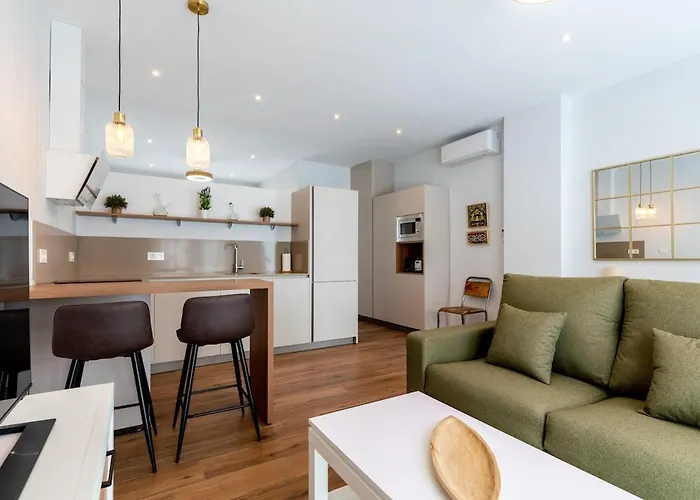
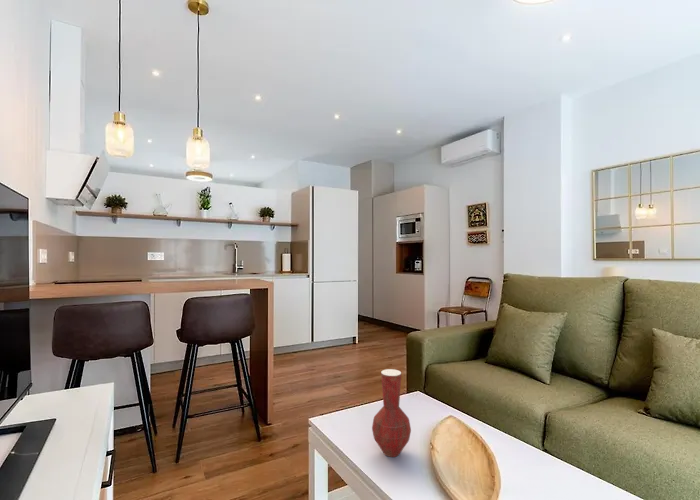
+ vase [371,368,412,458]
